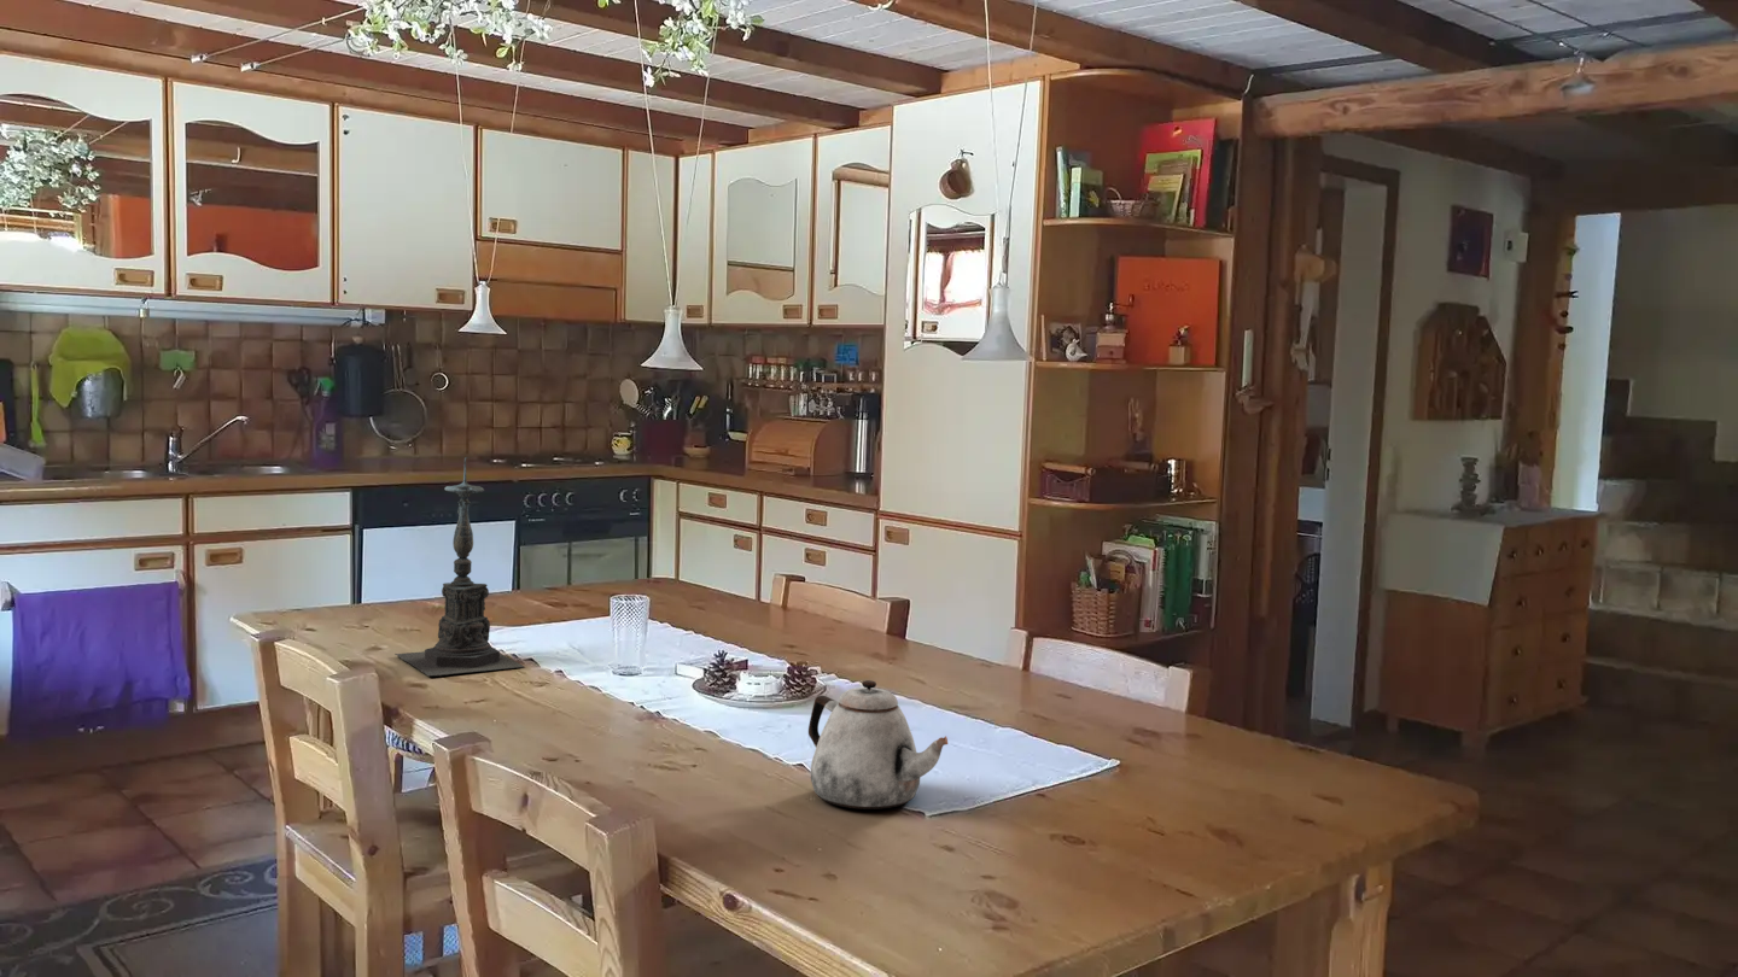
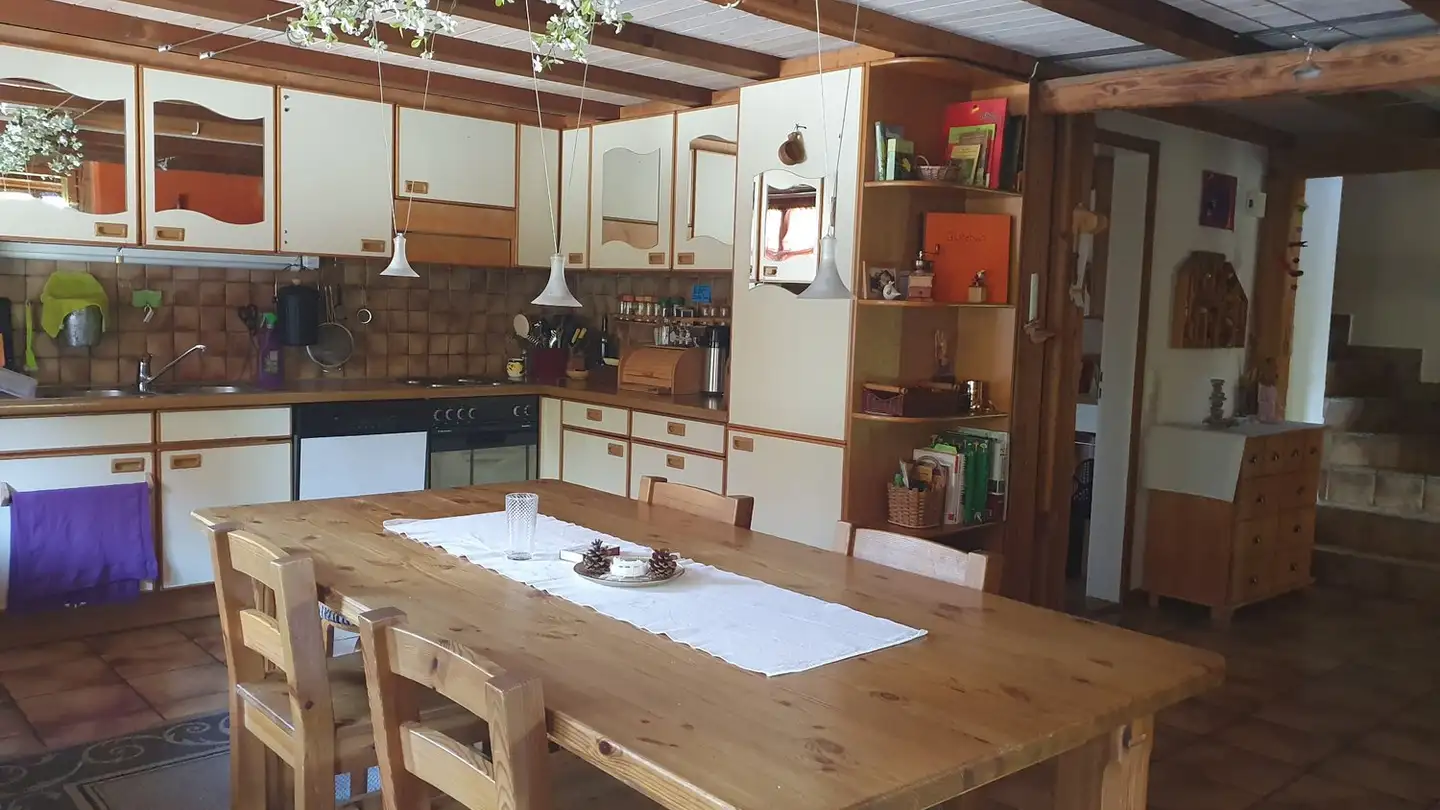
- candle holder [393,456,525,677]
- teapot [807,679,949,811]
